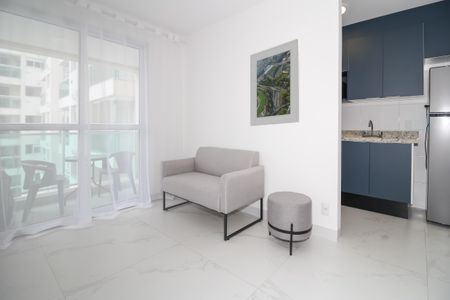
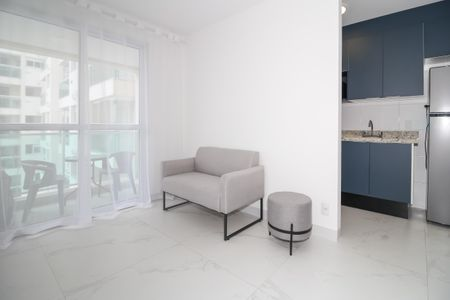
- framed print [249,38,300,127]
